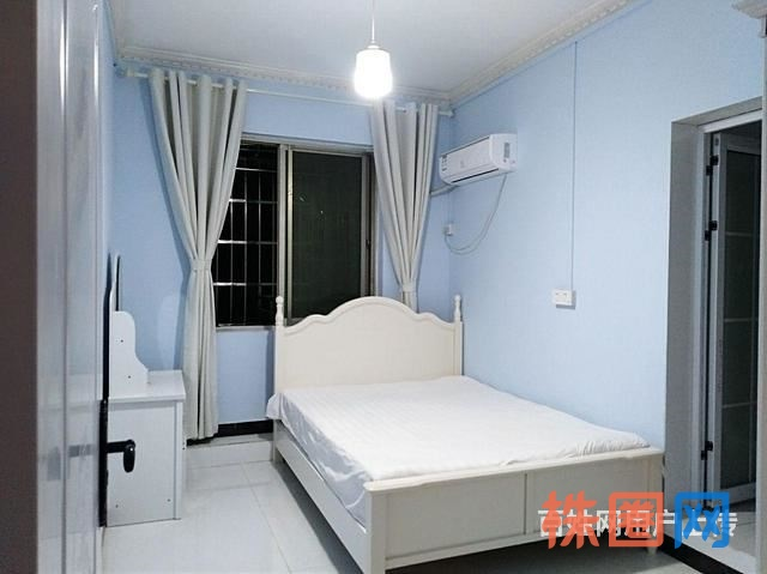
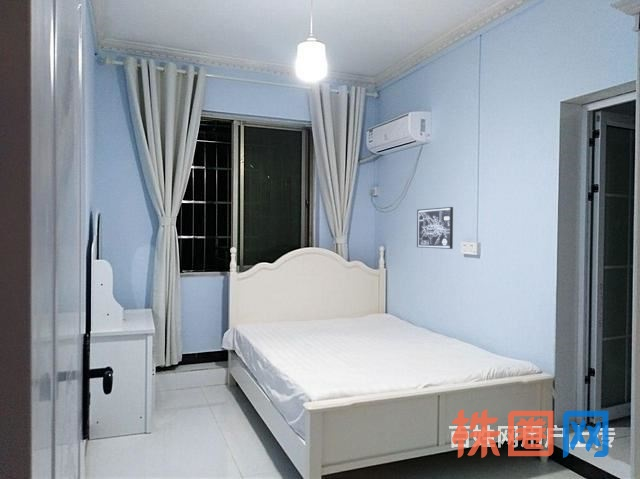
+ wall art [416,206,454,250]
